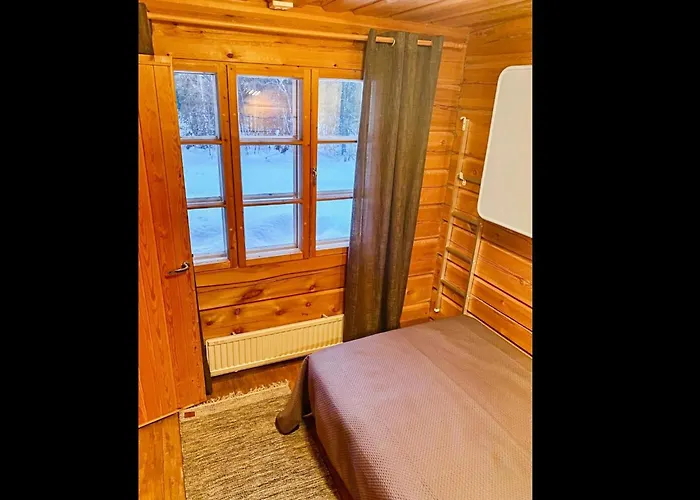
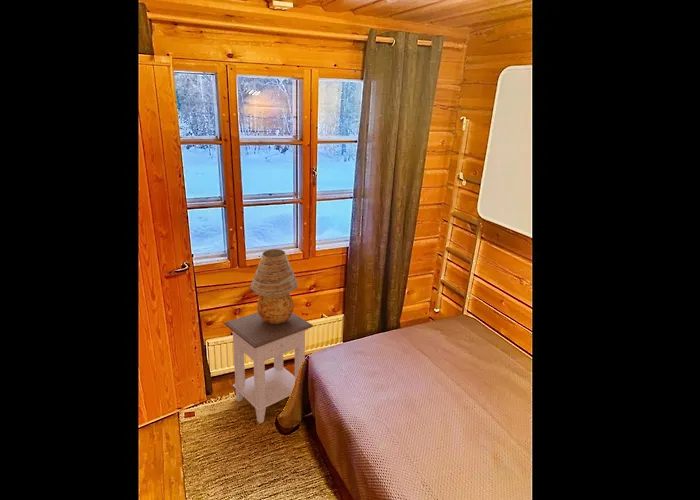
+ nightstand [223,311,314,424]
+ table lamp [249,248,299,324]
